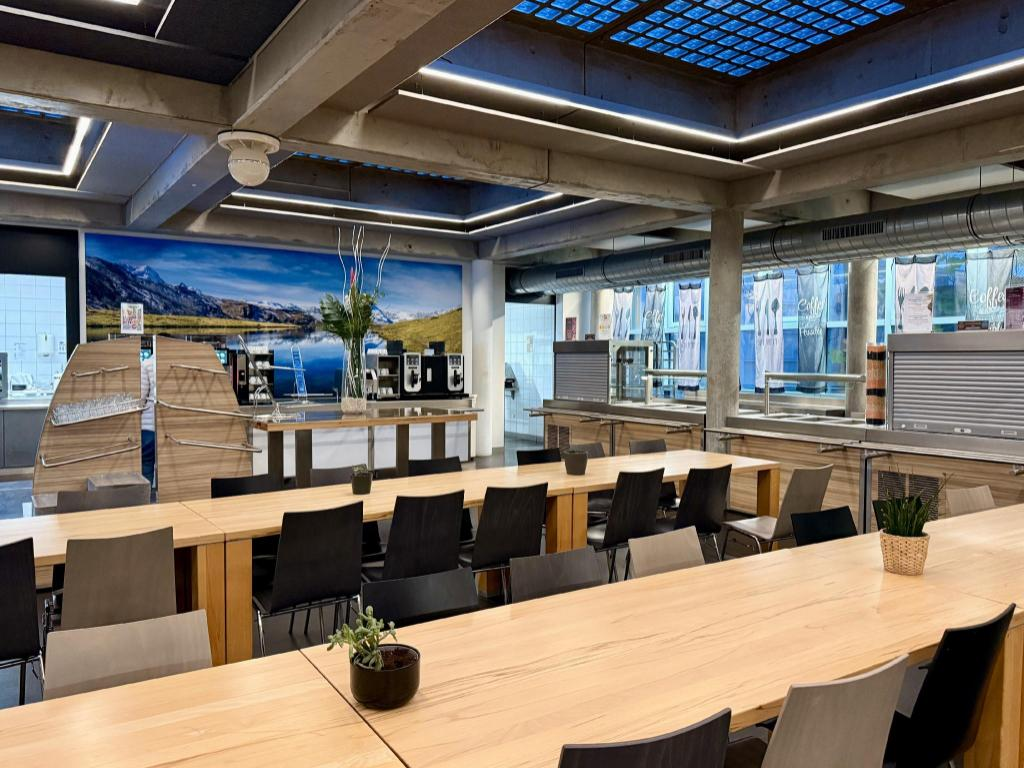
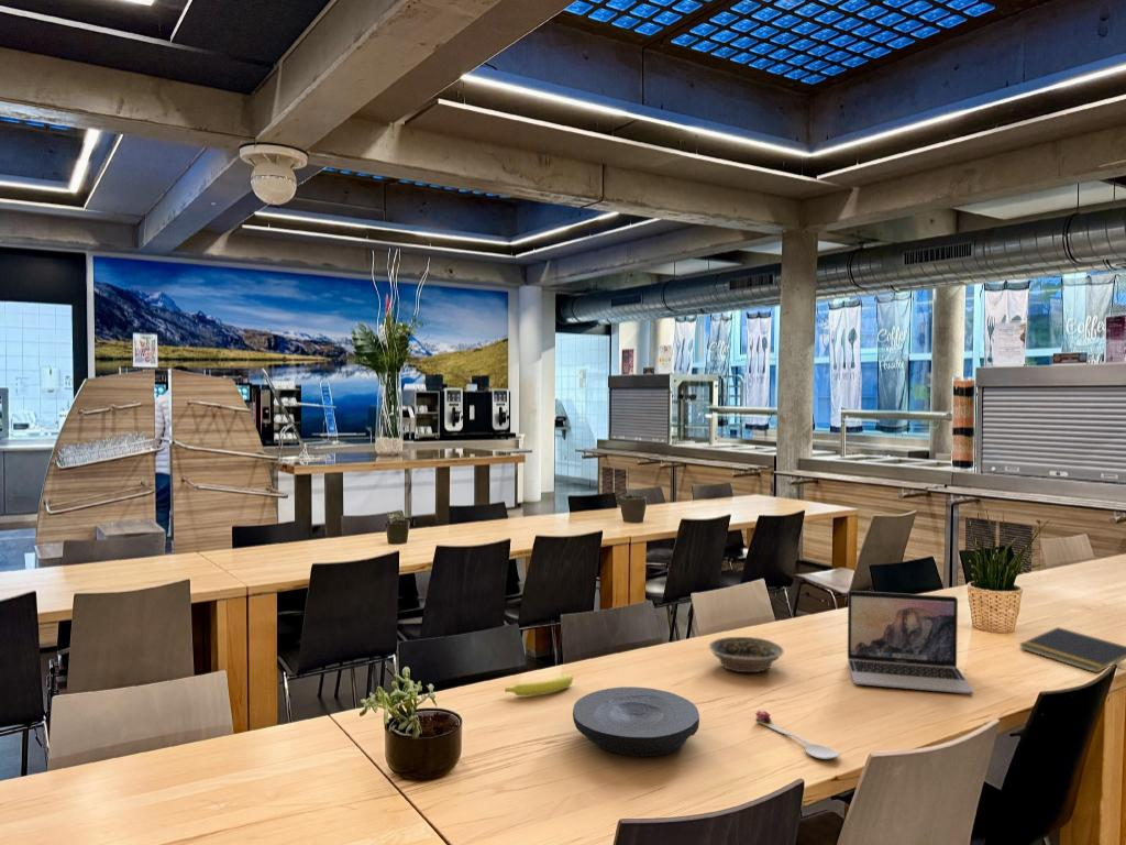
+ laptop [847,590,974,694]
+ spoon [754,710,841,760]
+ bowl [708,636,785,673]
+ plate [572,685,700,757]
+ banana [504,672,574,696]
+ notepad [1018,626,1126,673]
